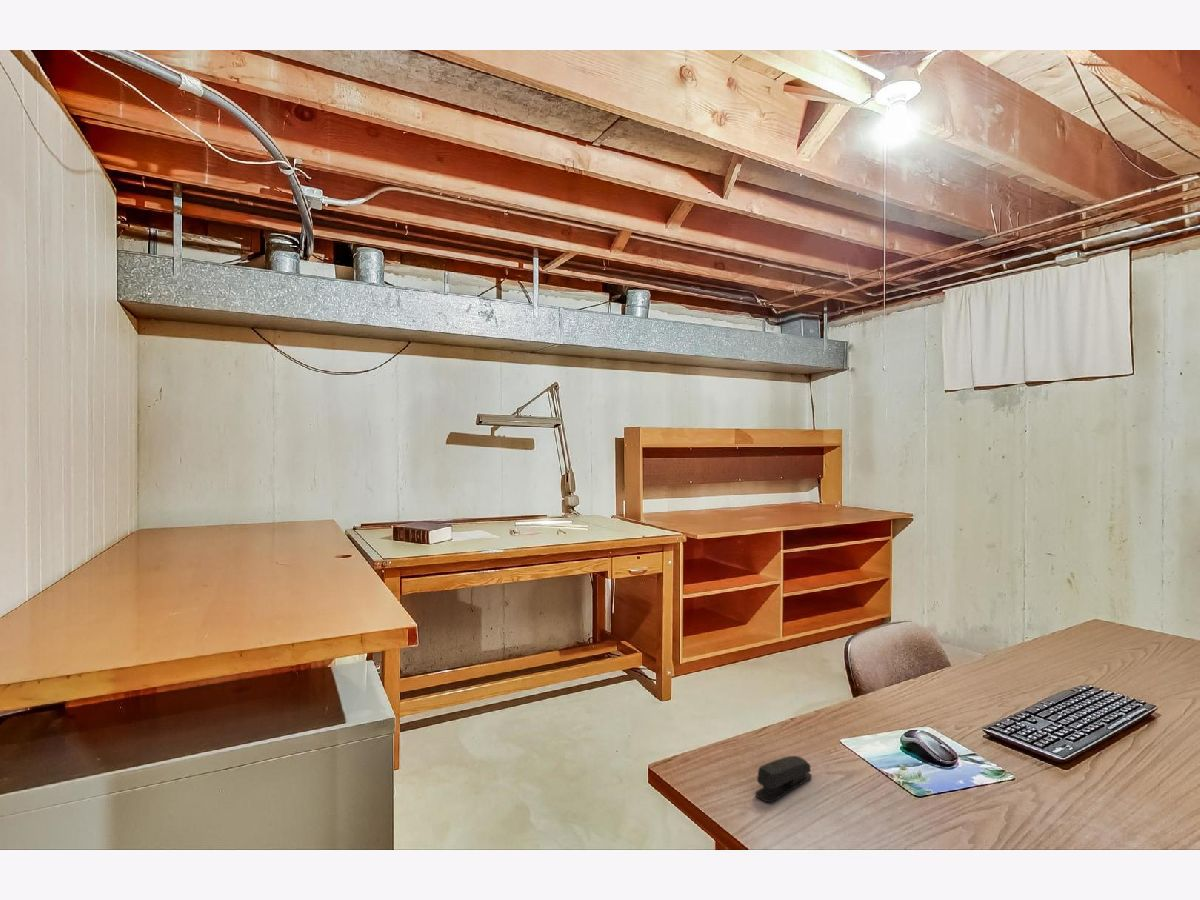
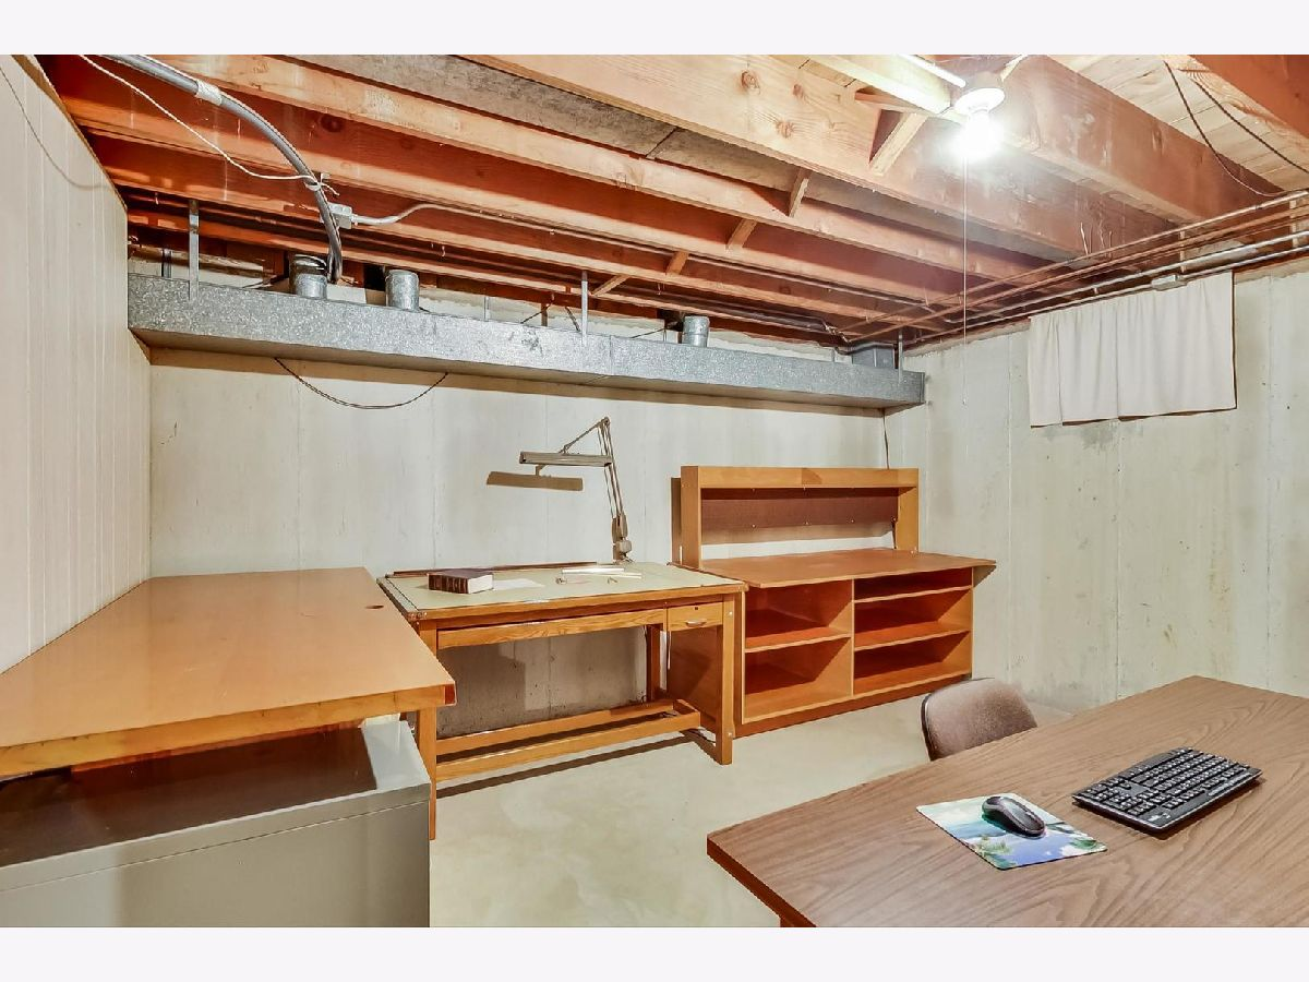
- stapler [755,755,813,804]
